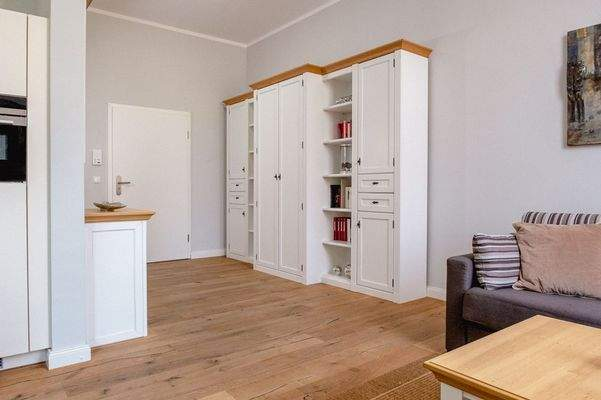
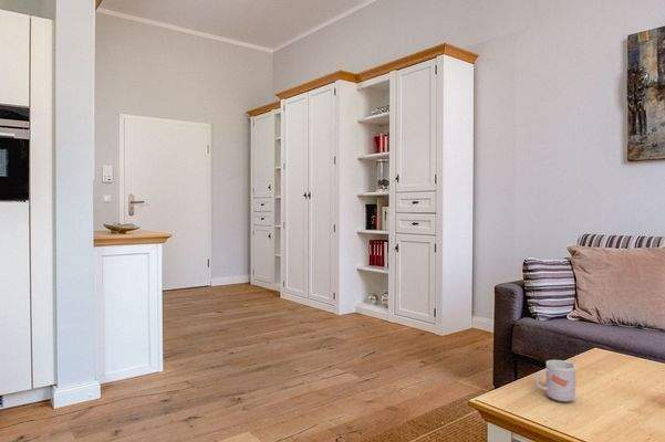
+ mug [534,355,578,402]
